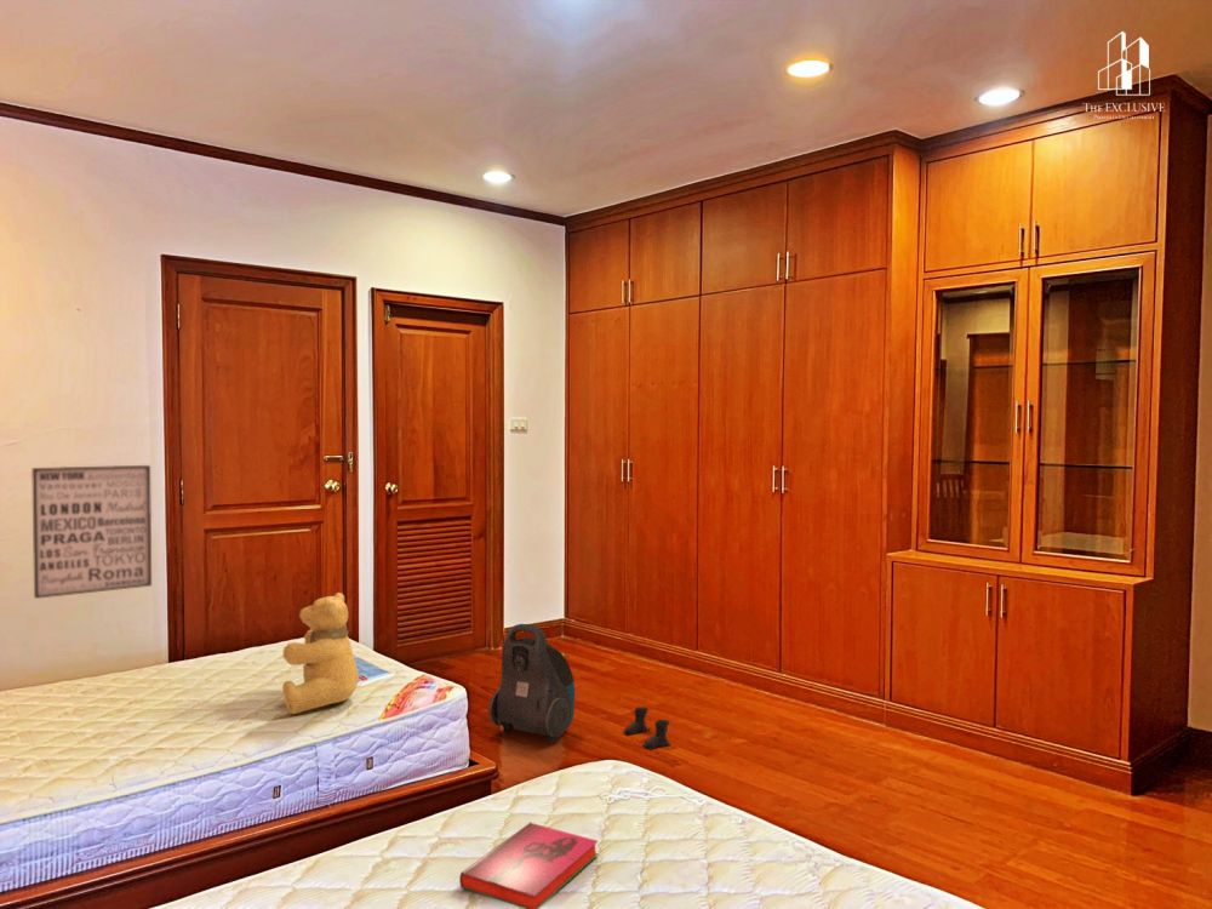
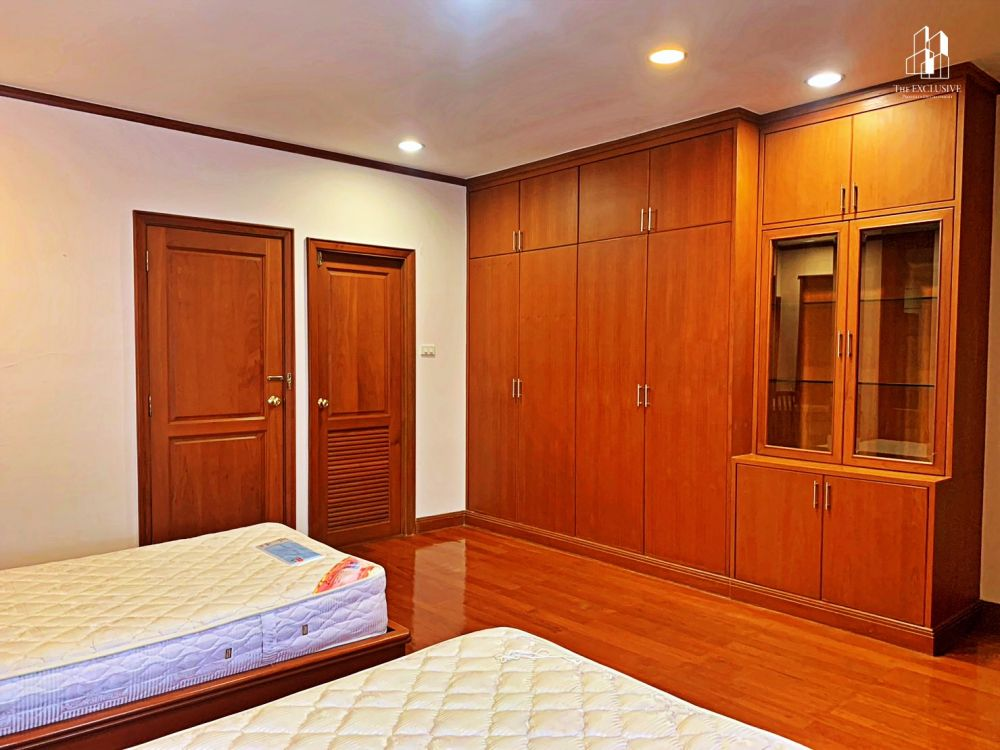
- vacuum cleaner [487,623,576,744]
- teddy bear [281,591,360,715]
- wall art [30,464,153,600]
- boots [622,705,671,750]
- hardback book [458,822,599,909]
